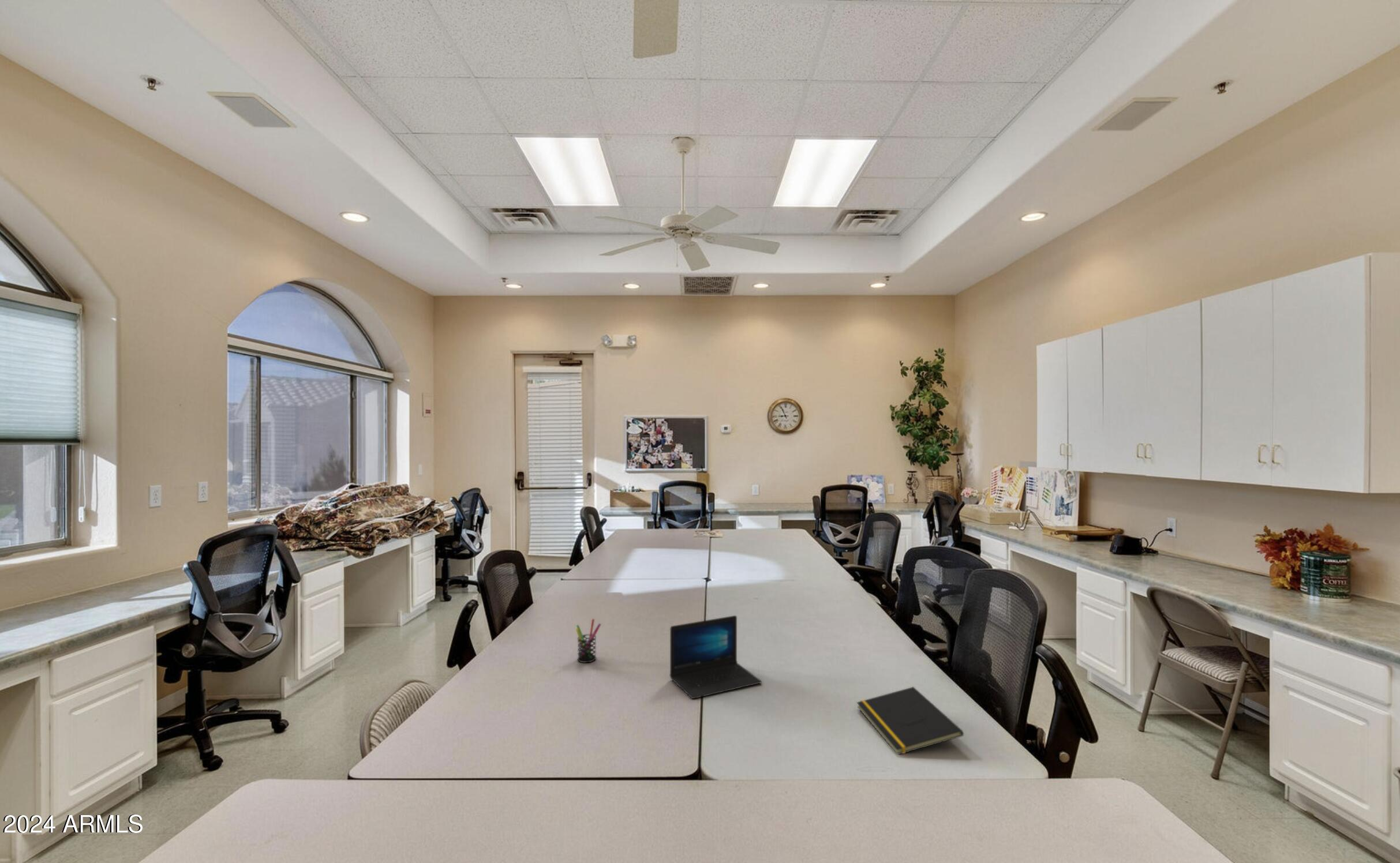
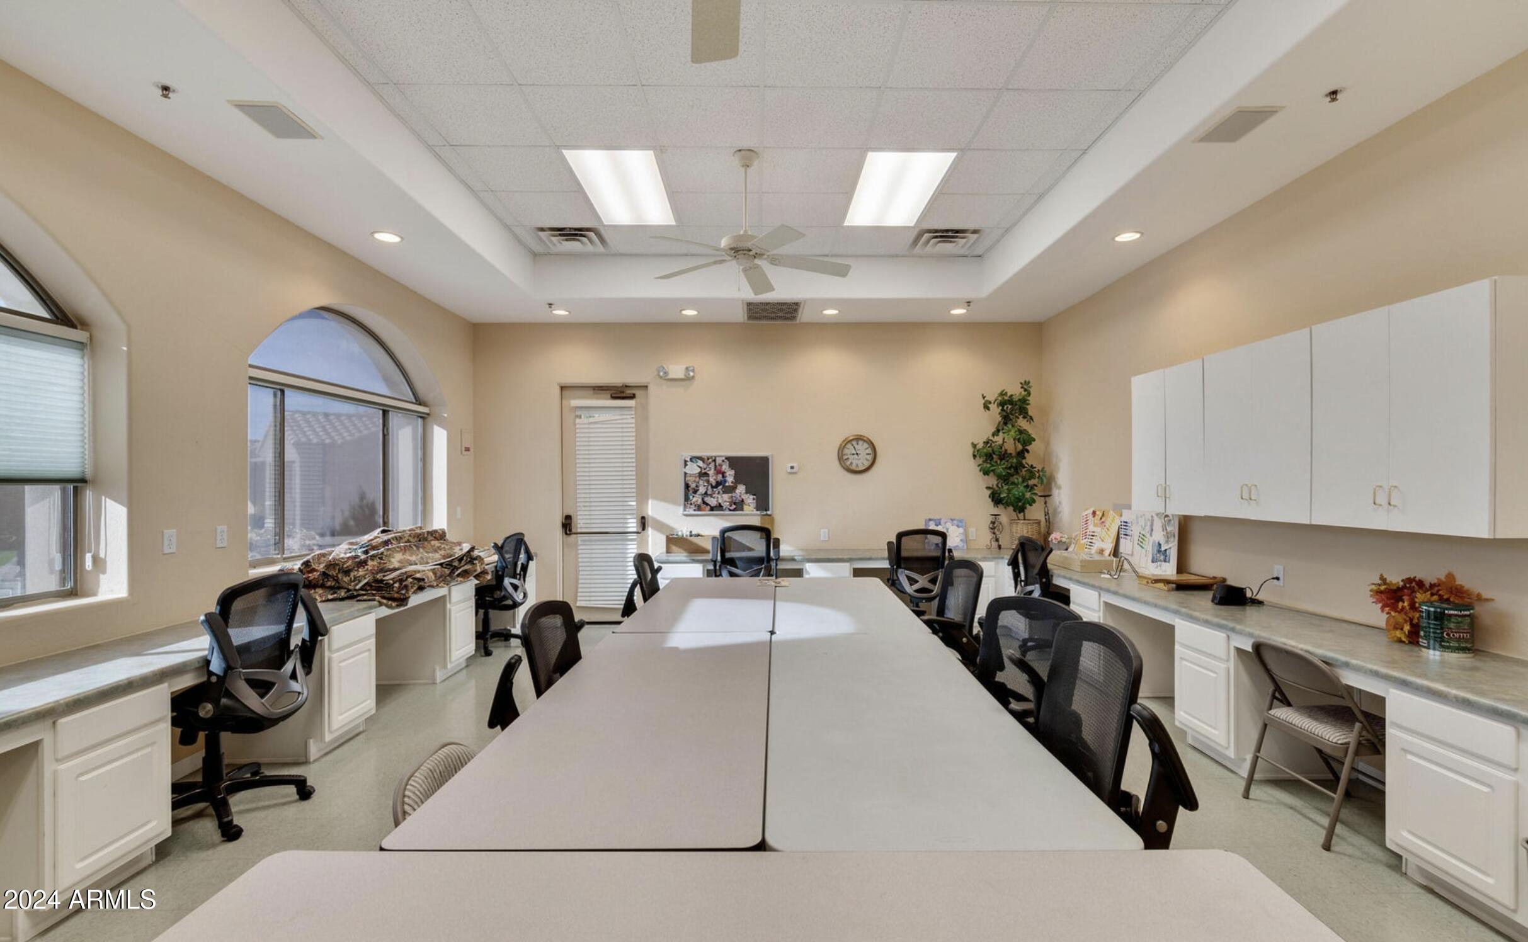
- notepad [856,686,964,755]
- laptop [669,615,762,699]
- pen holder [575,618,602,663]
